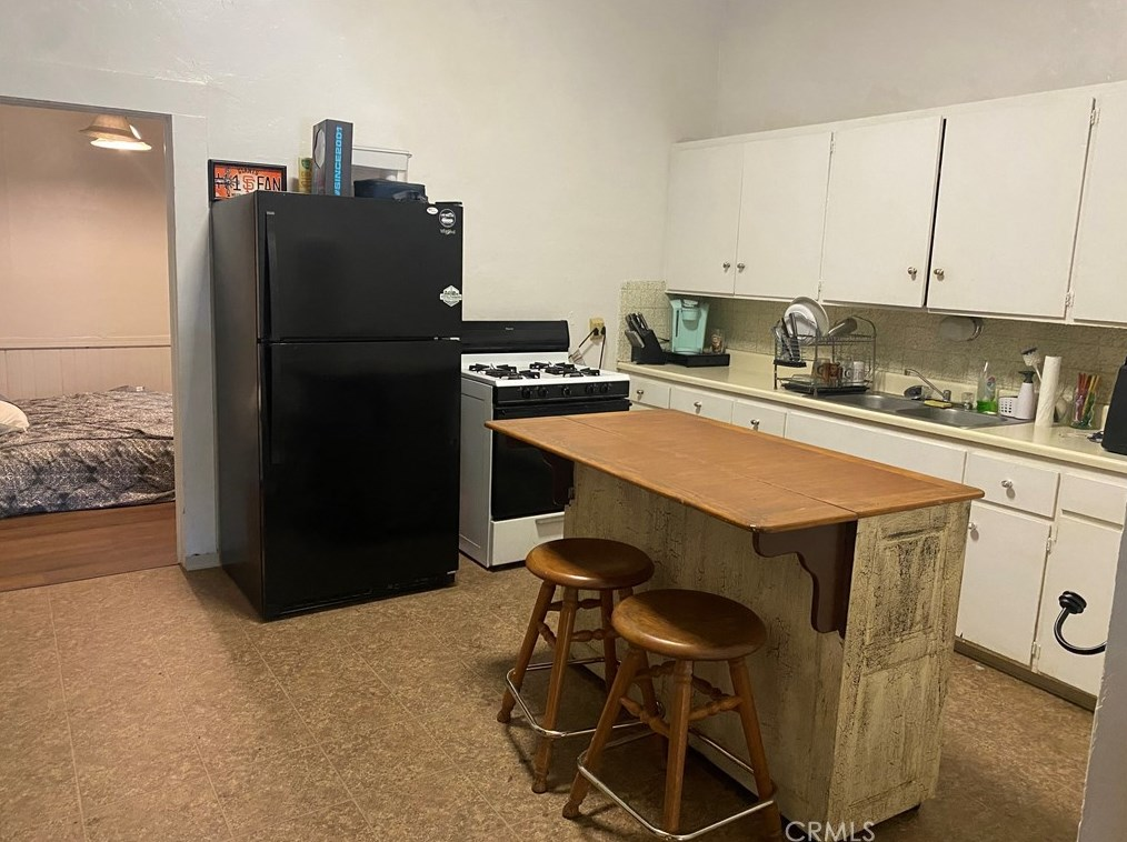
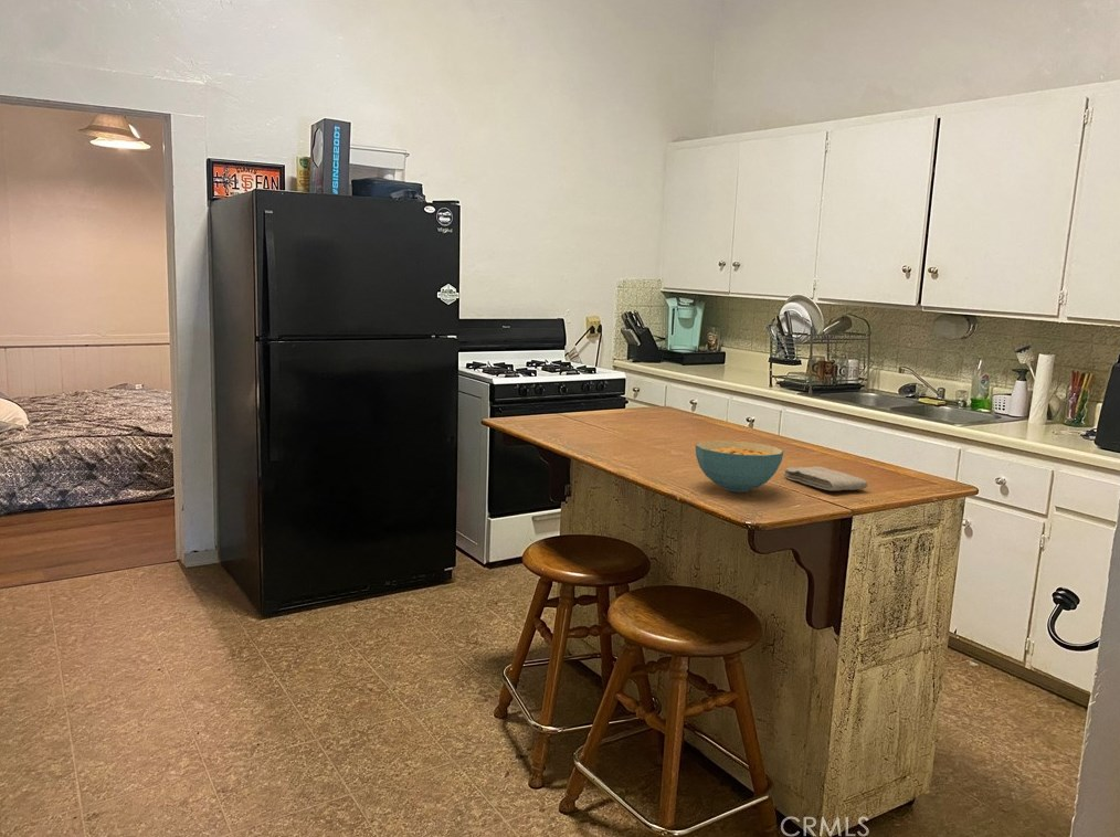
+ washcloth [782,465,869,491]
+ cereal bowl [695,439,785,494]
